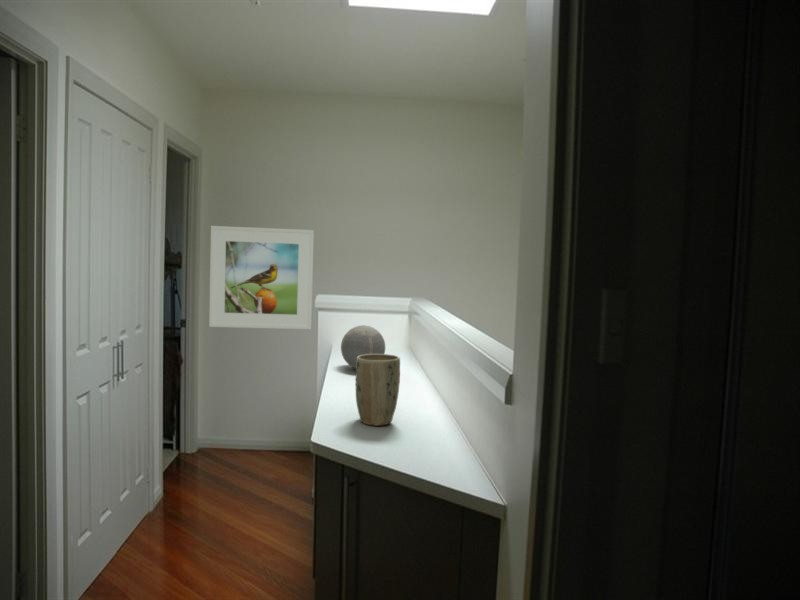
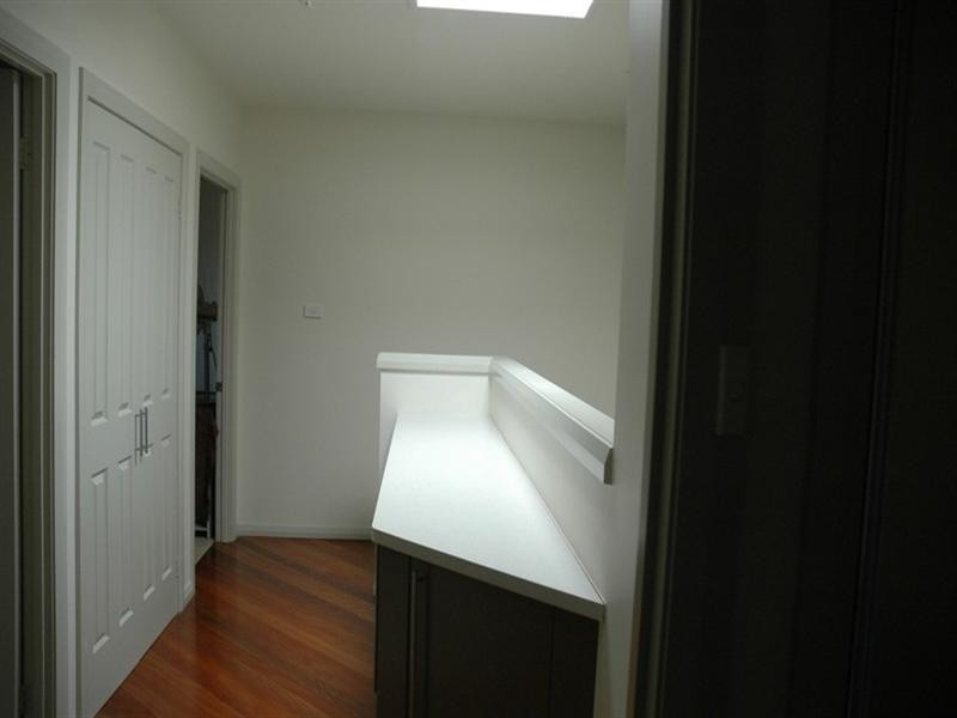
- decorative orb [340,324,386,370]
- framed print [208,225,315,330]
- plant pot [355,353,401,427]
